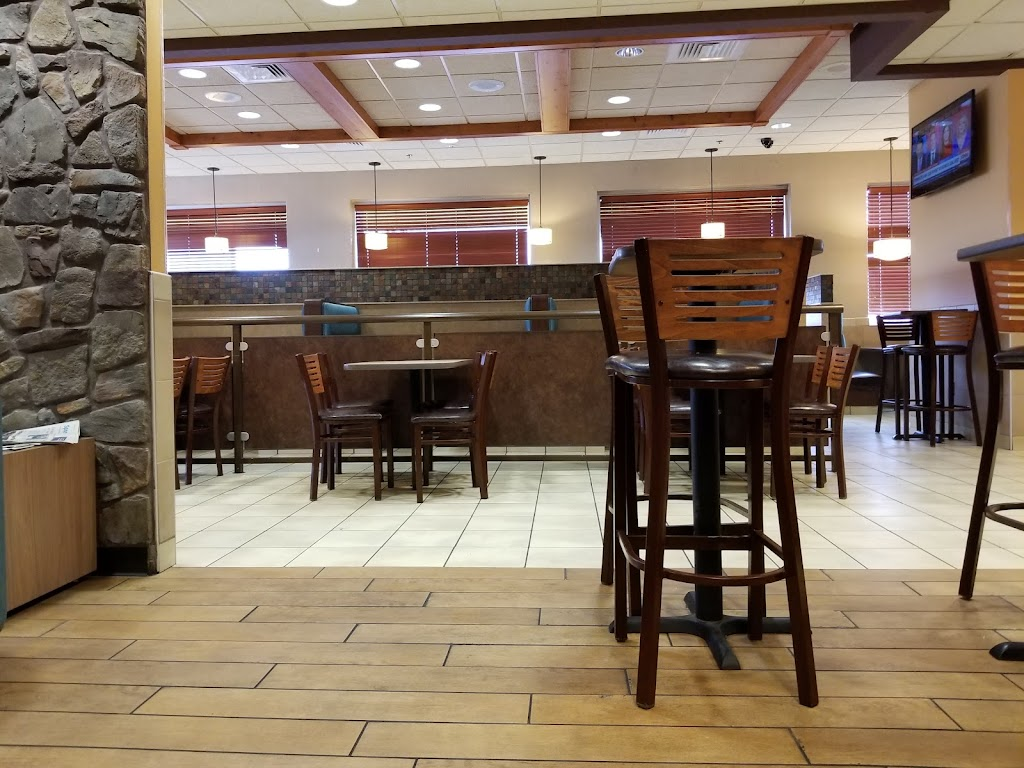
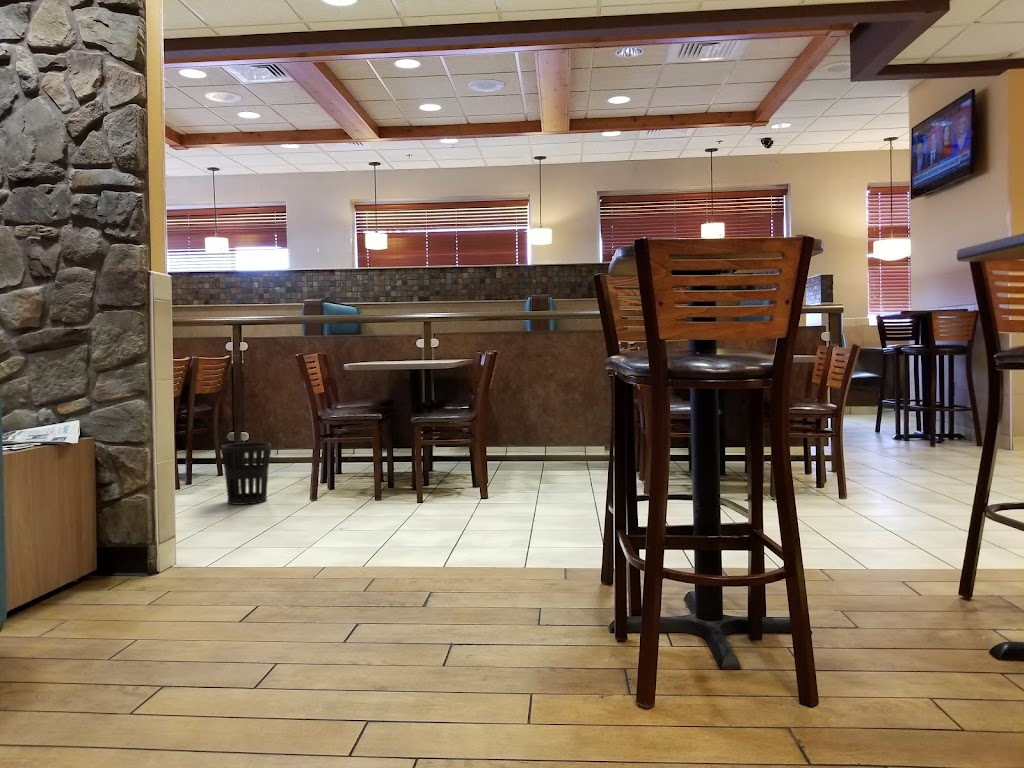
+ wastebasket [220,442,272,506]
